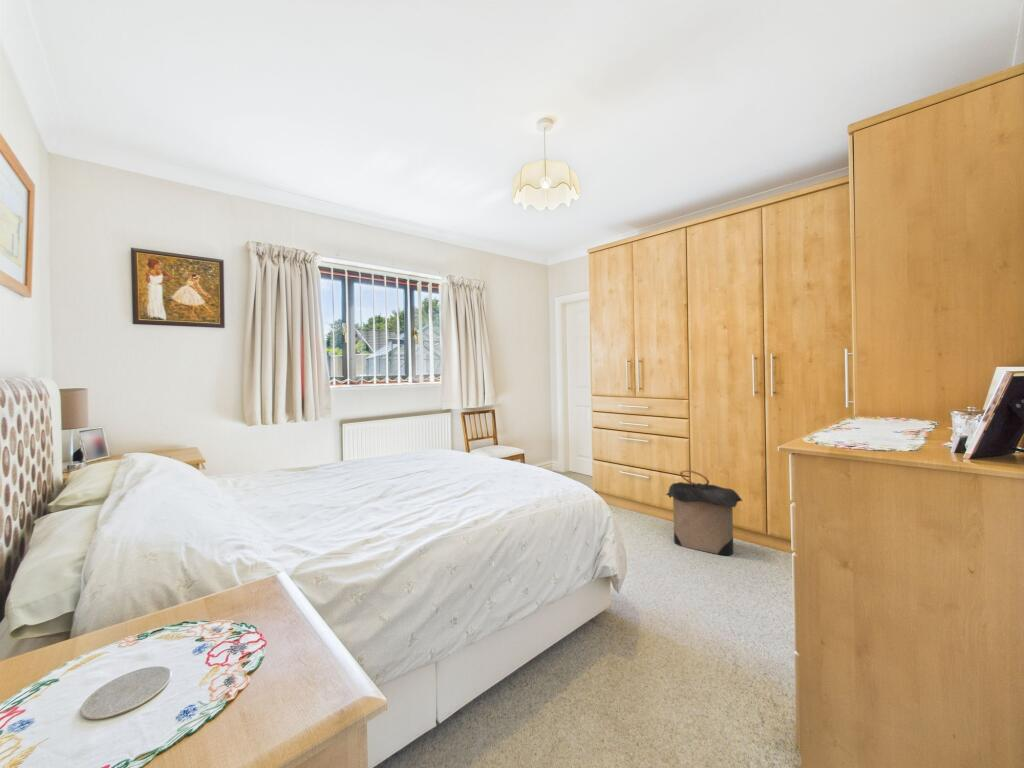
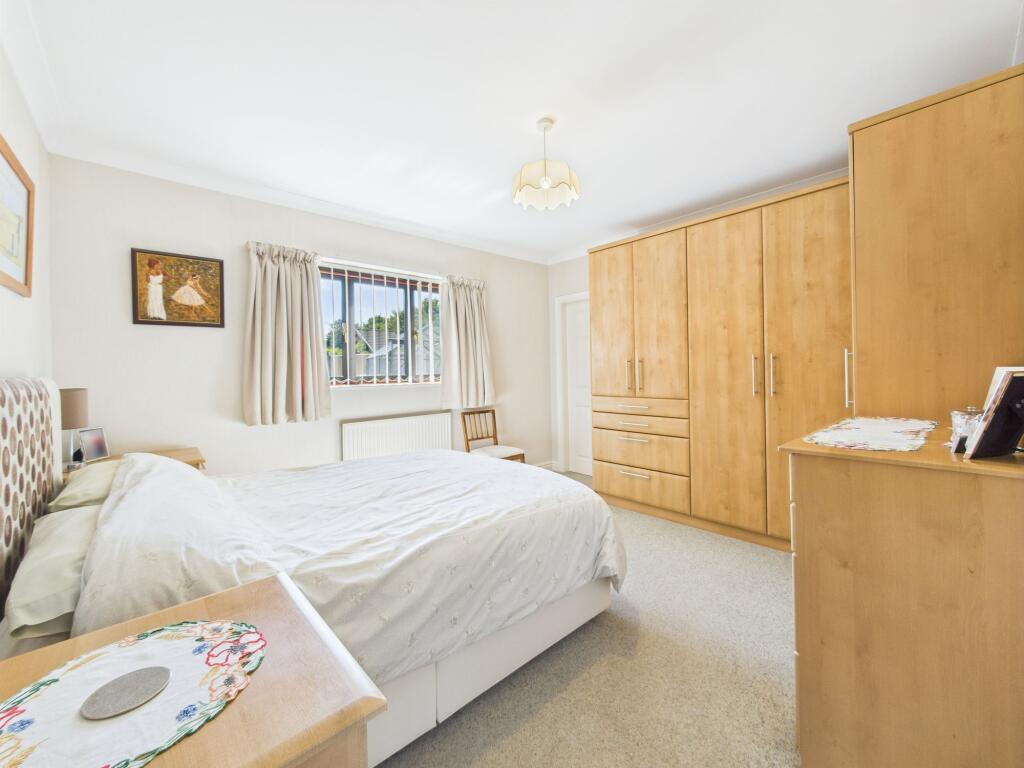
- laundry hamper [665,469,743,556]
